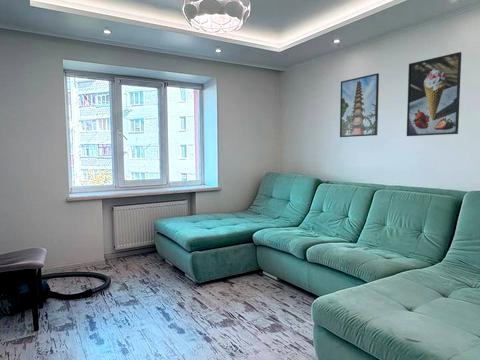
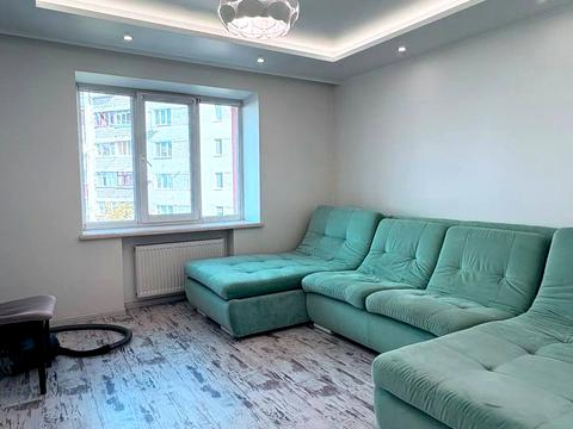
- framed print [406,51,462,137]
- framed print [339,72,380,138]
